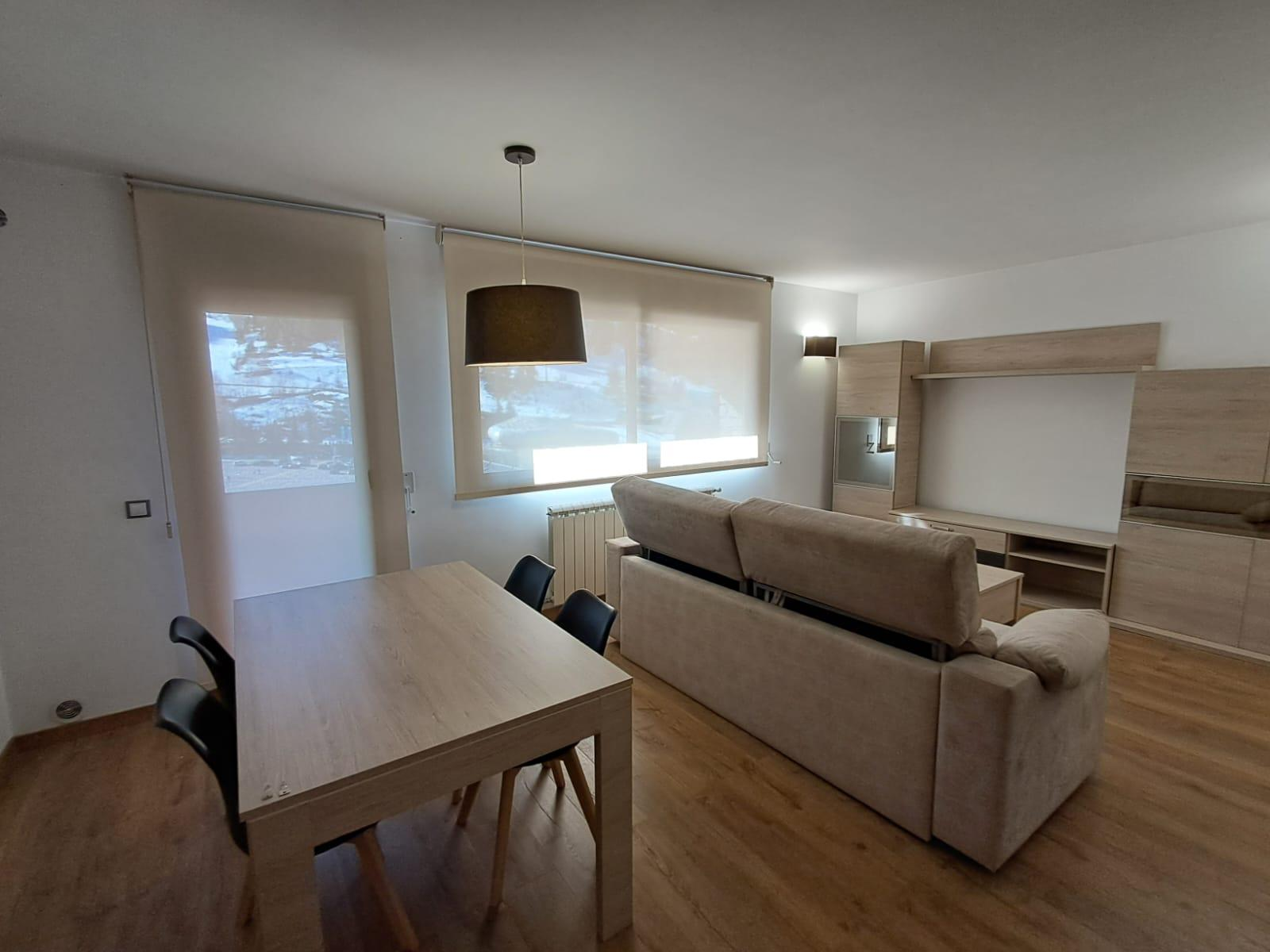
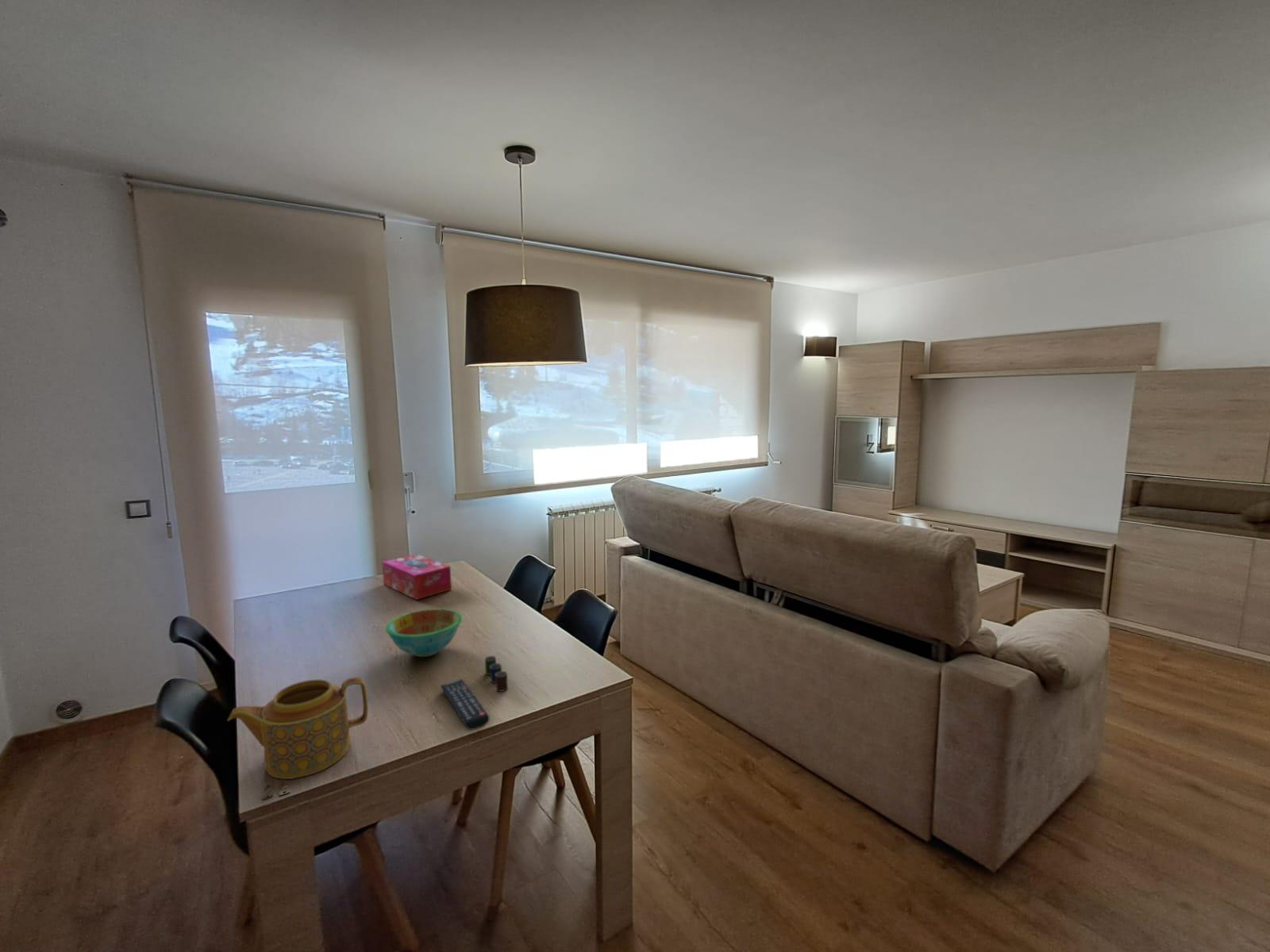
+ bowl [385,608,463,658]
+ teapot [227,676,369,780]
+ tissue box [381,553,452,601]
+ cup [484,655,509,693]
+ remote control [440,678,491,731]
